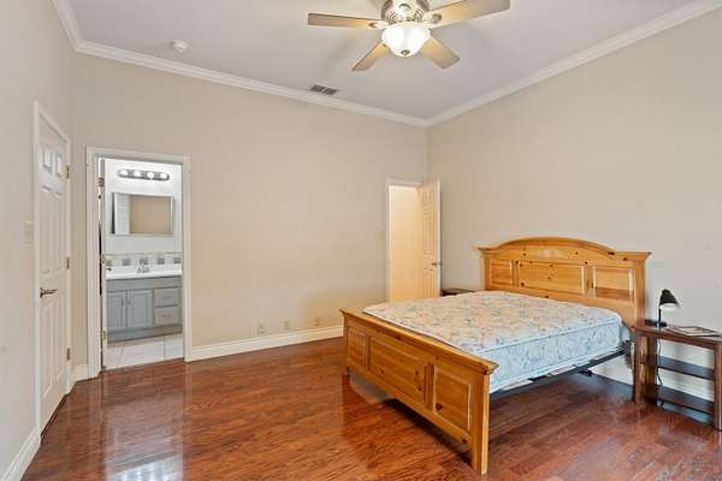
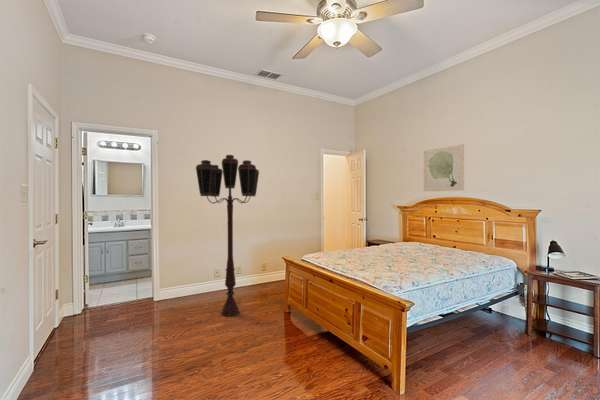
+ wall art [422,143,465,192]
+ floor lamp [195,154,260,318]
